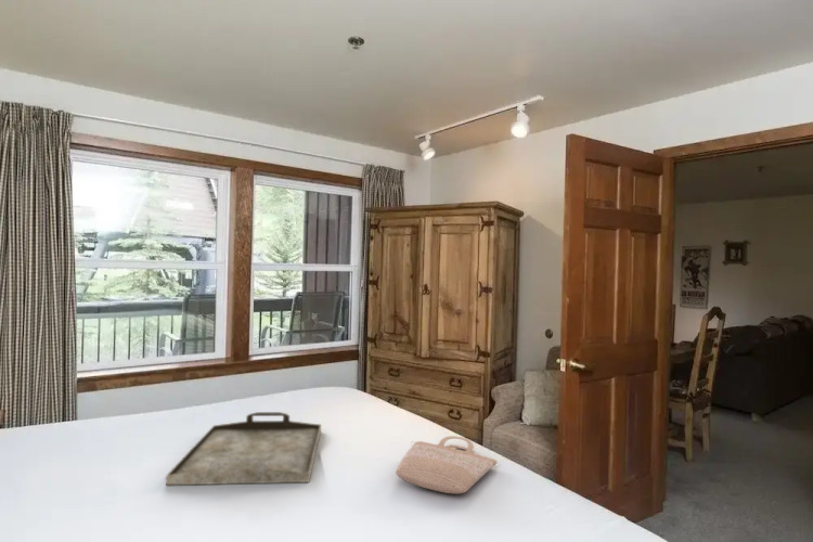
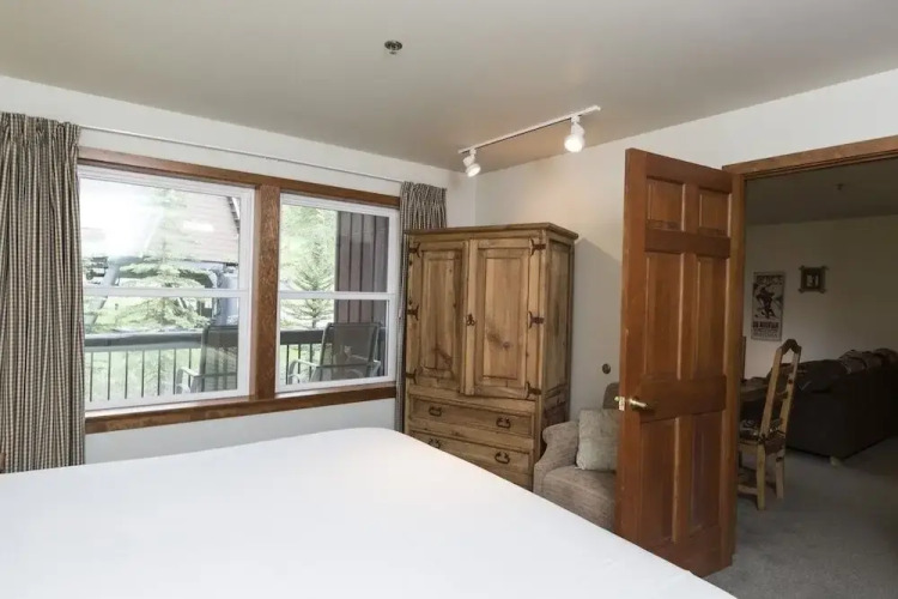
- serving tray [165,411,322,487]
- shopping bag [395,435,502,494]
